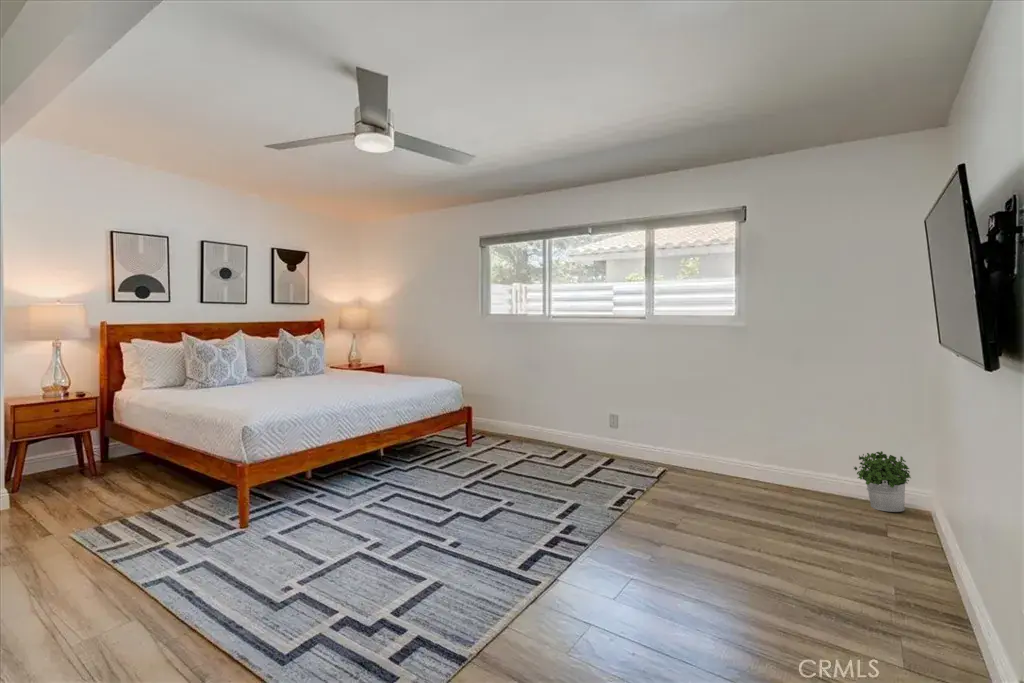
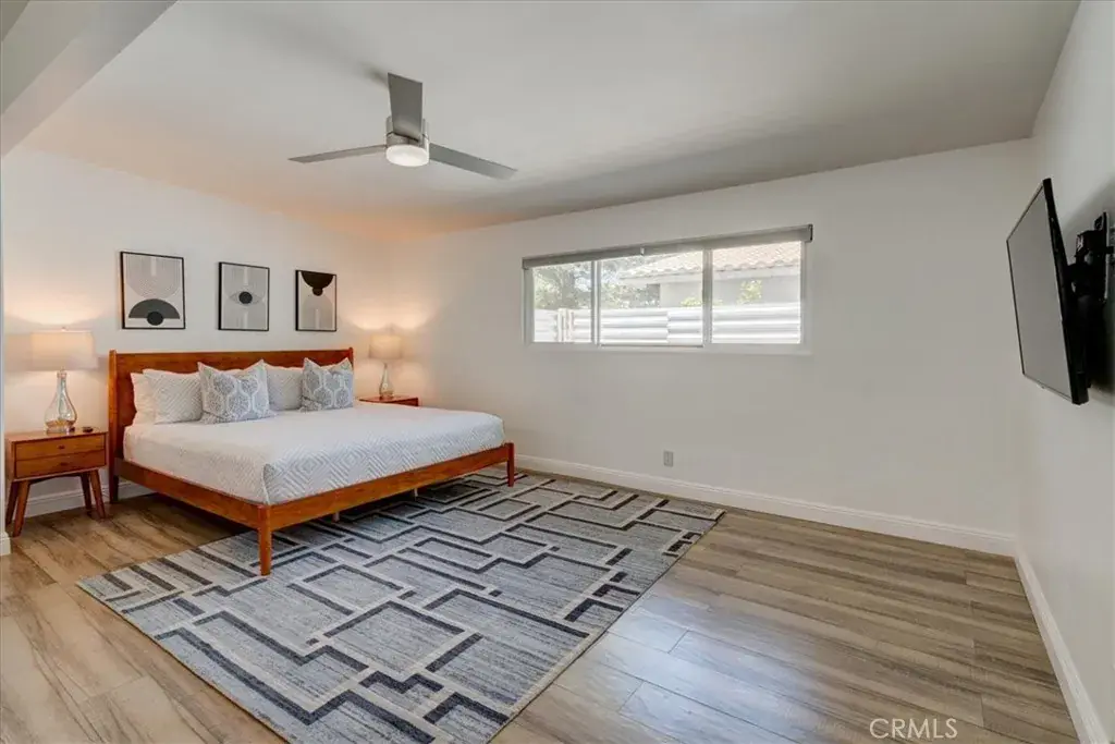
- potted plant [853,450,912,513]
